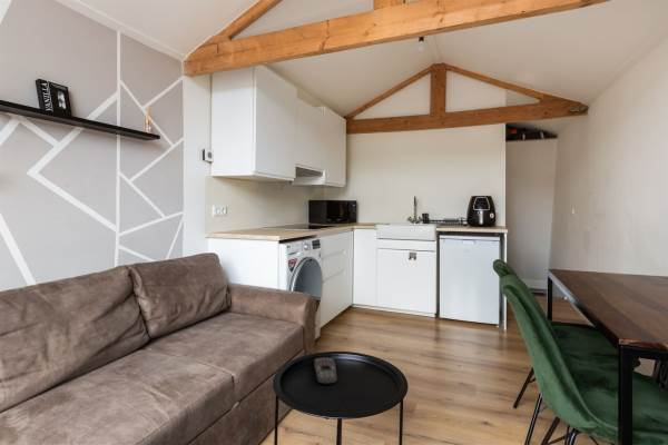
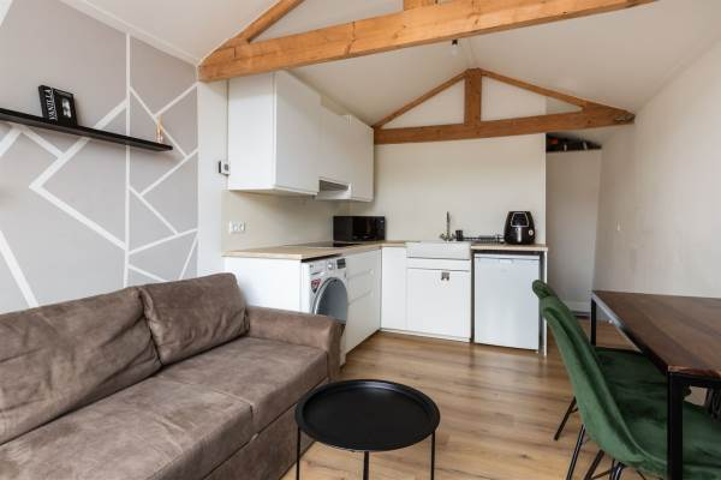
- remote control [313,357,338,385]
